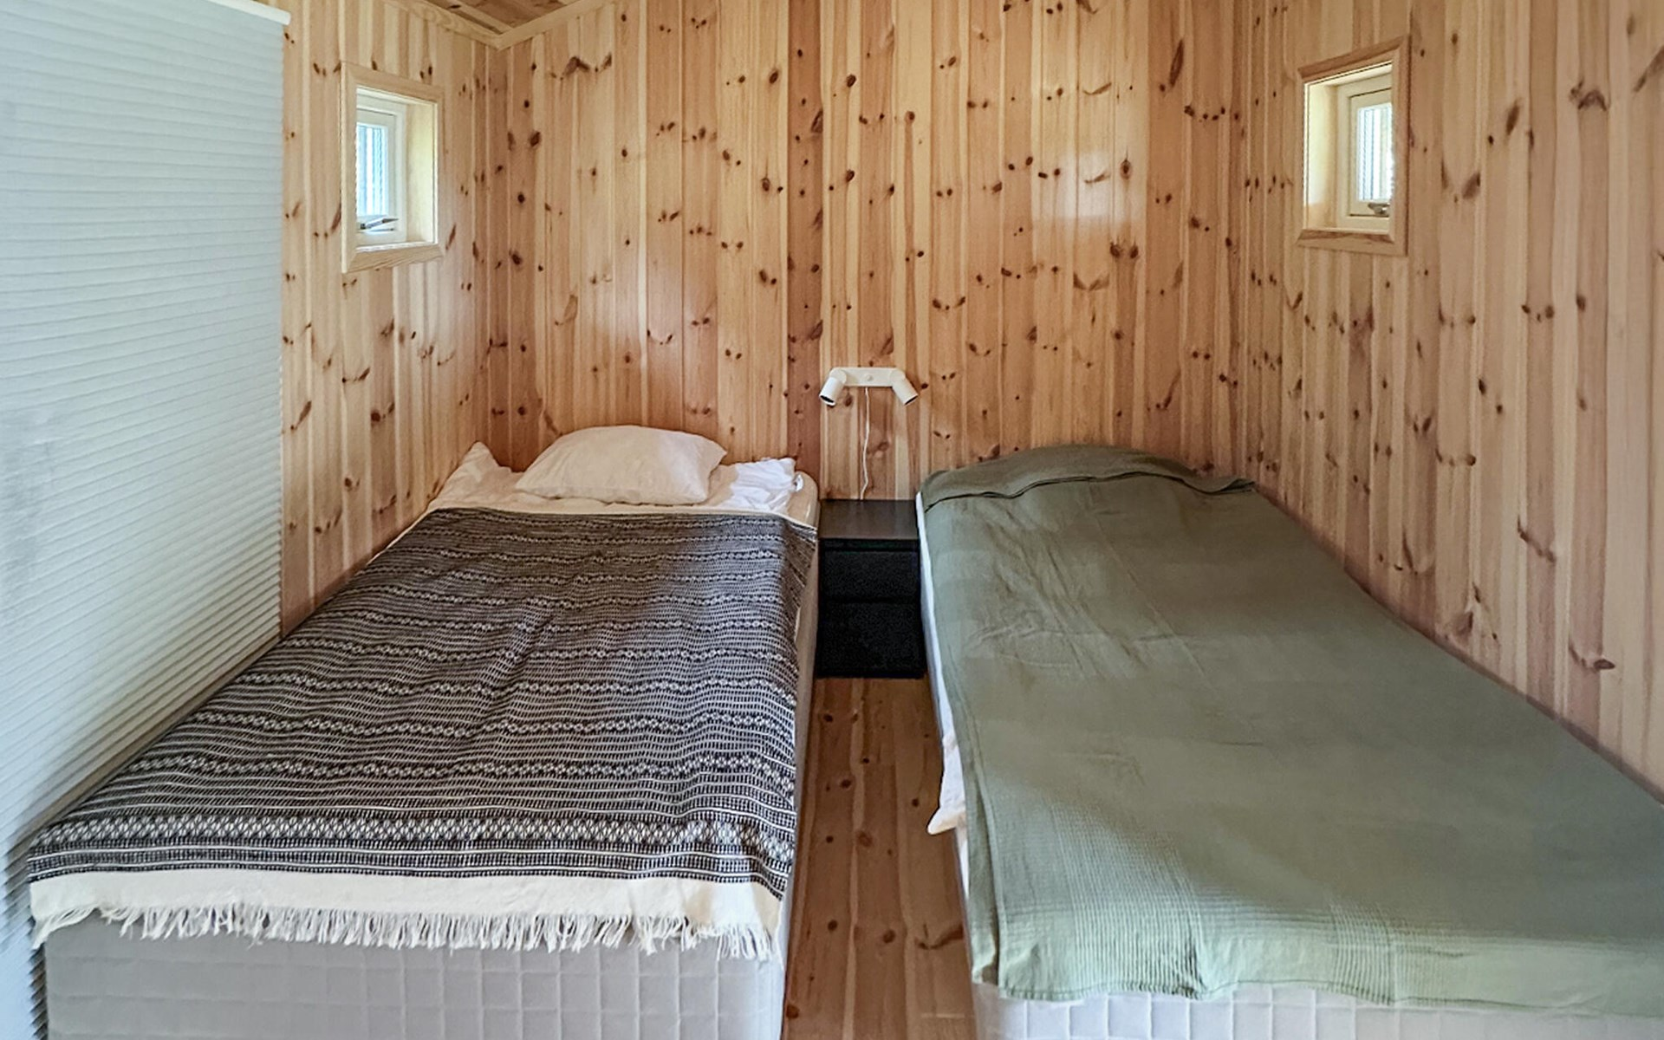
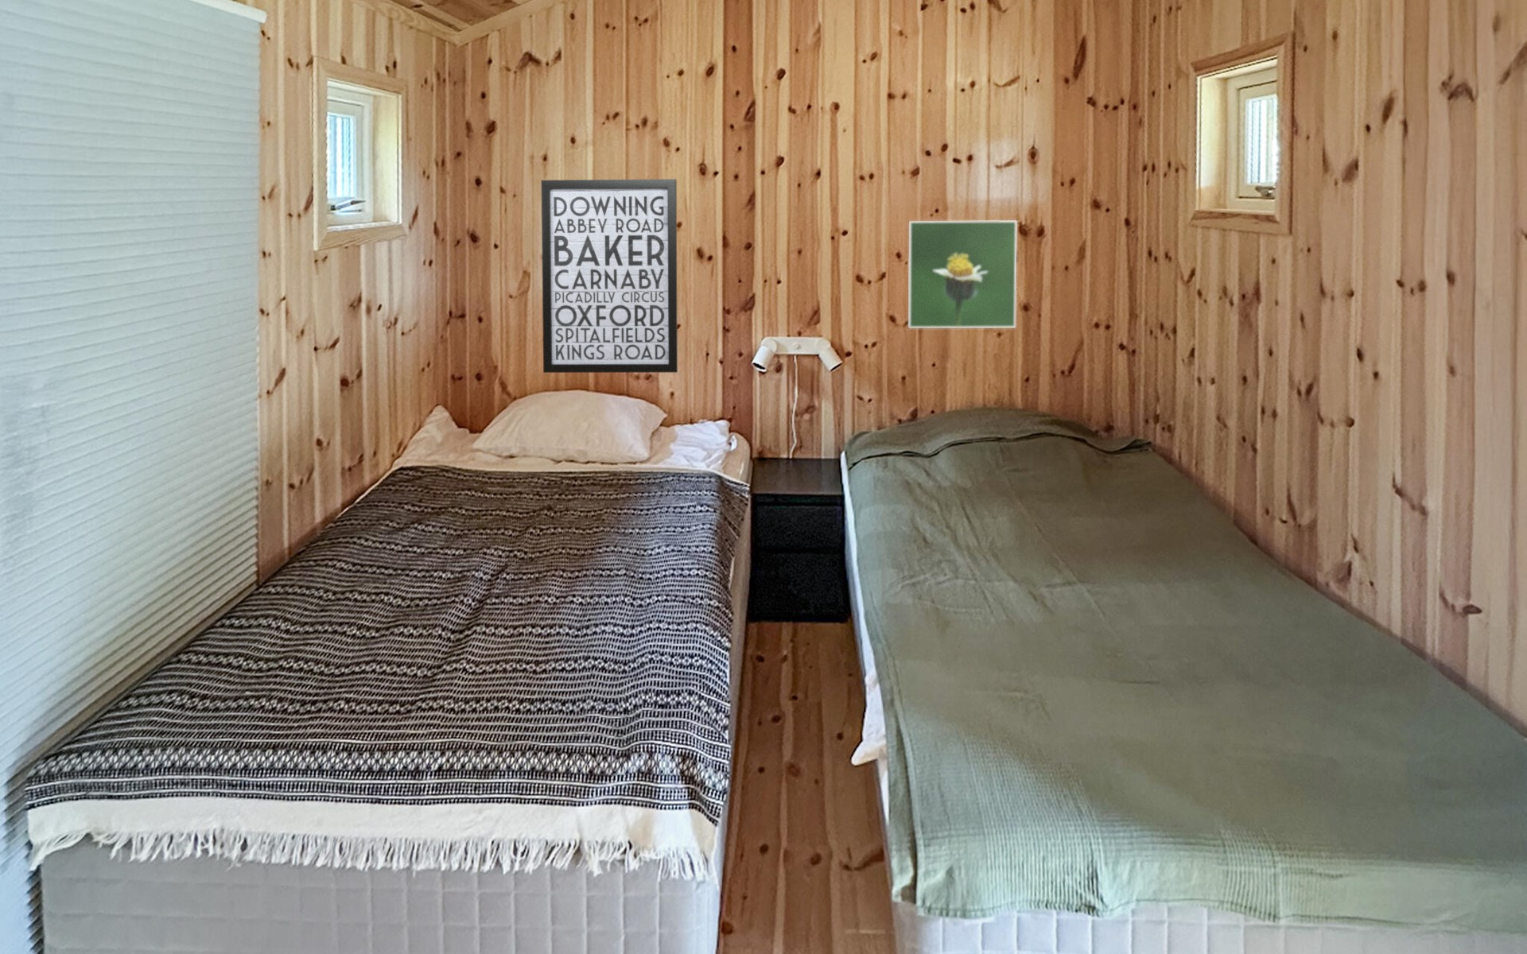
+ wall art [540,178,678,374]
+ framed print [907,220,1018,329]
